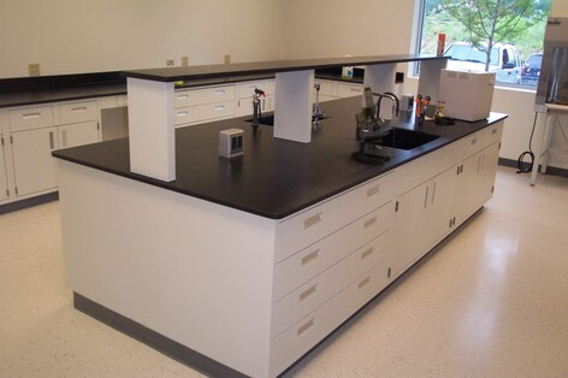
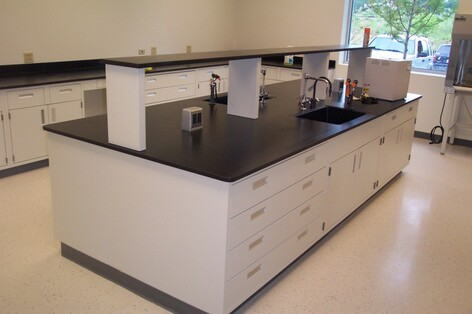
- microscope [349,85,392,166]
